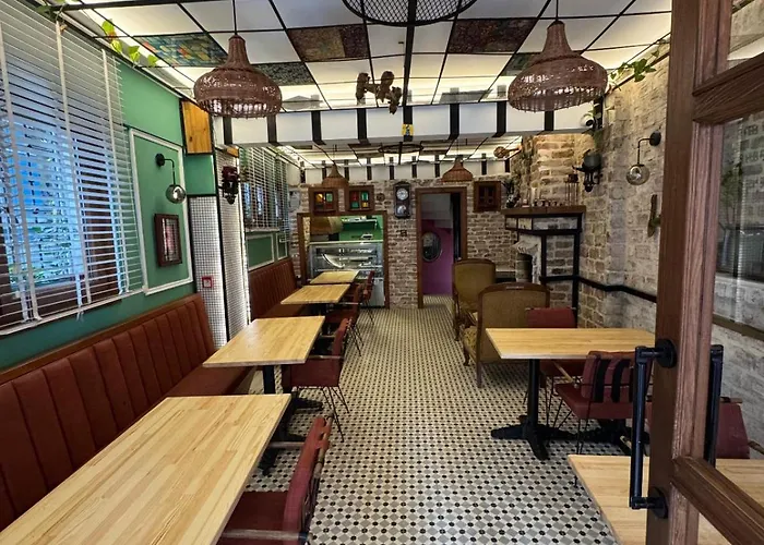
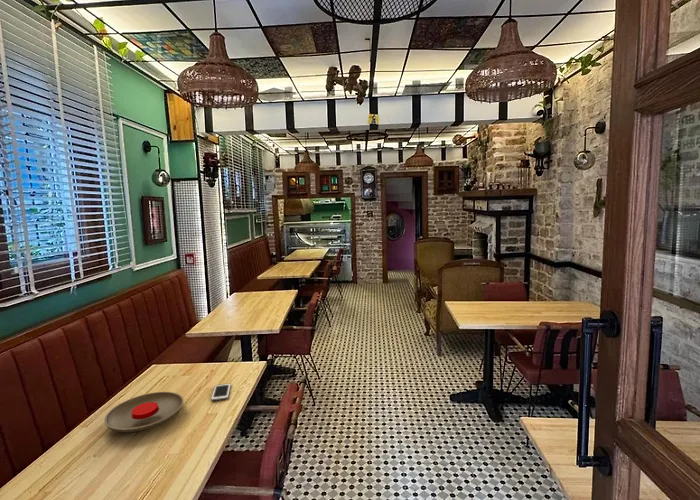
+ plate [103,391,184,433]
+ cell phone [210,382,232,402]
